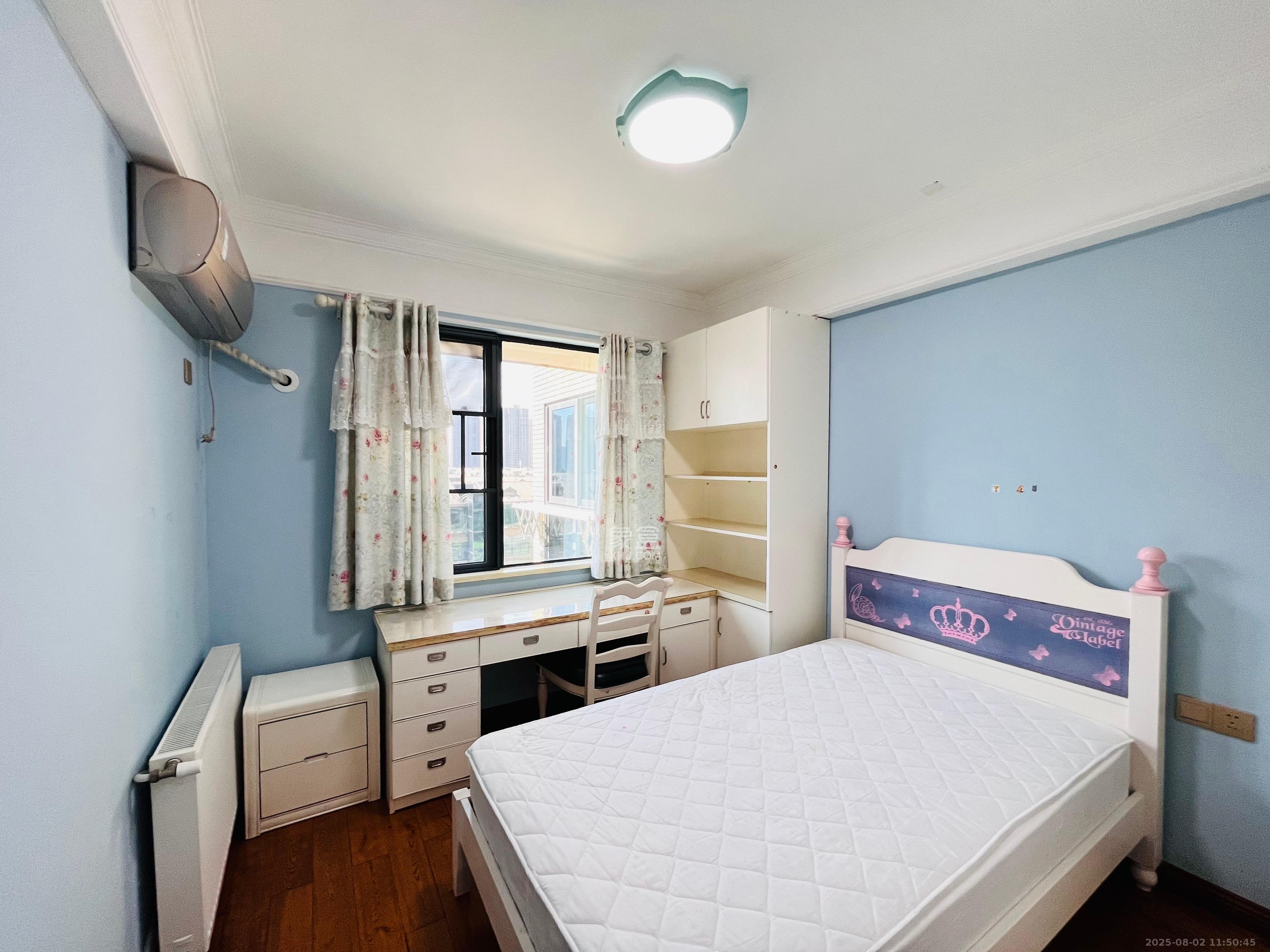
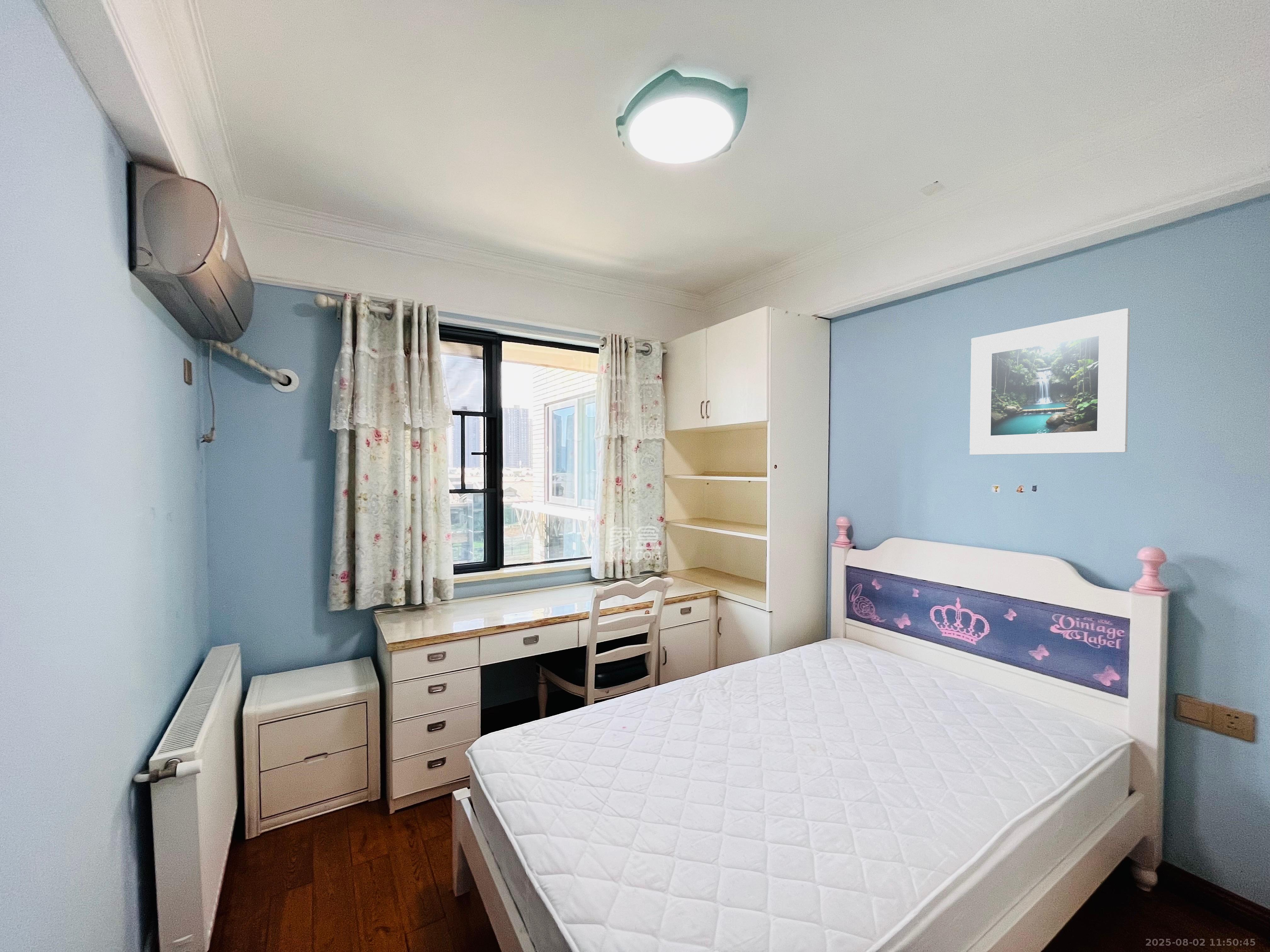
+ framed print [969,308,1130,455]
